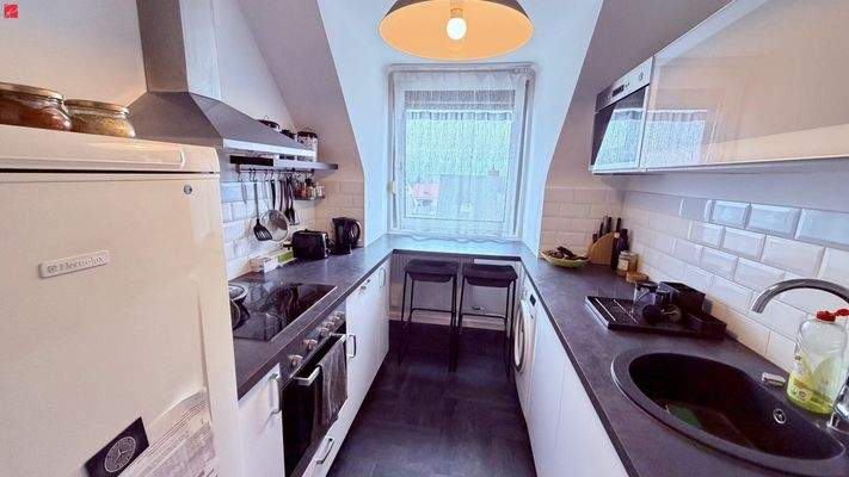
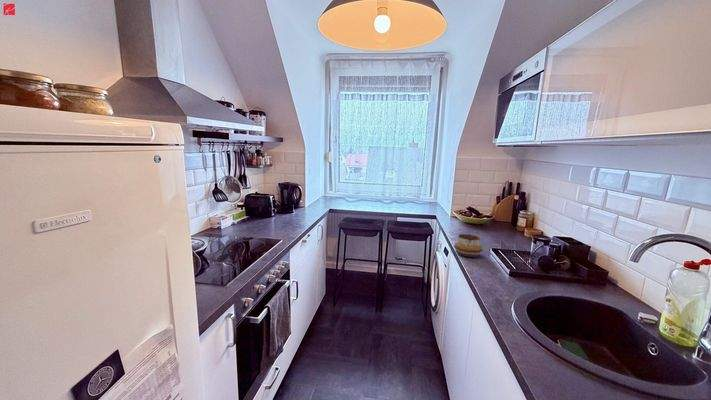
+ decorative bowl [454,233,483,258]
